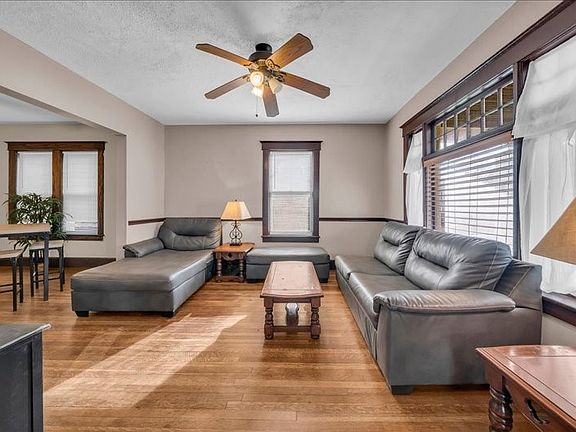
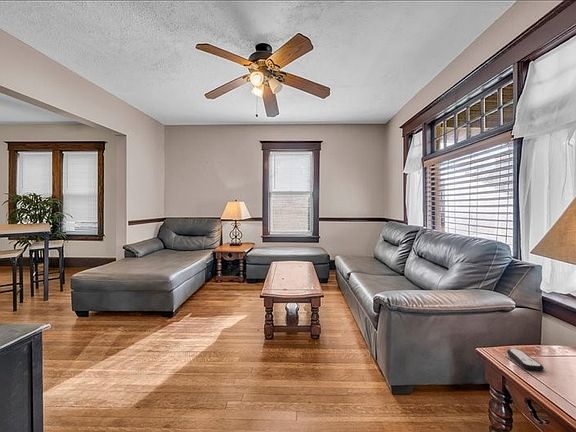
+ remote control [506,348,545,372]
